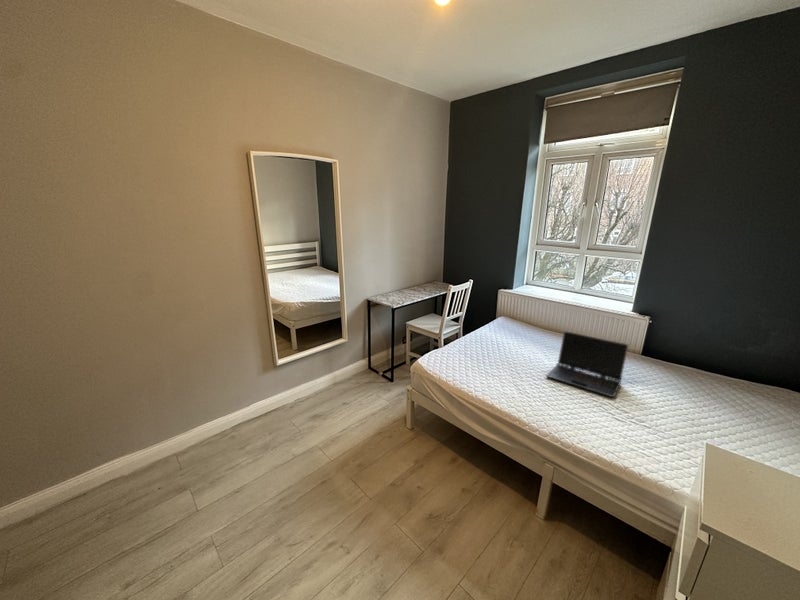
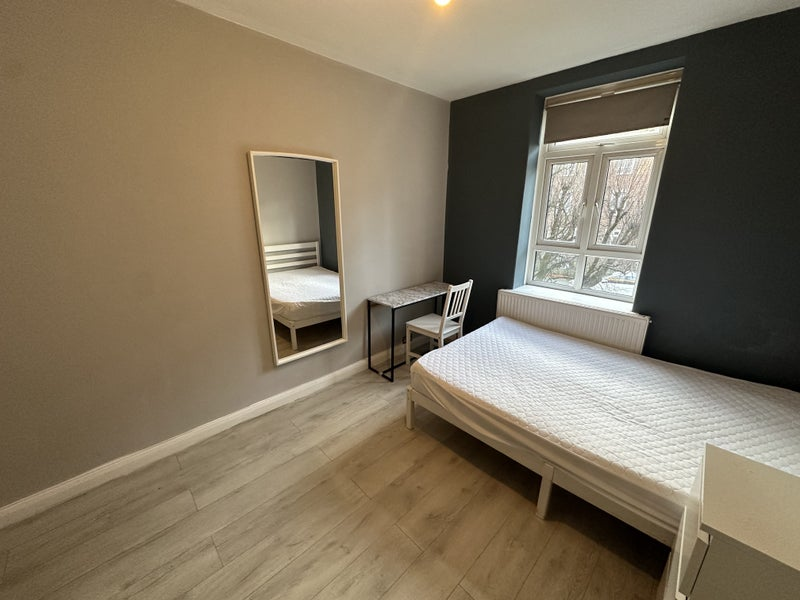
- laptop computer [545,330,630,399]
